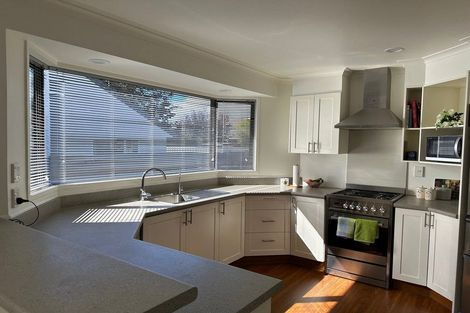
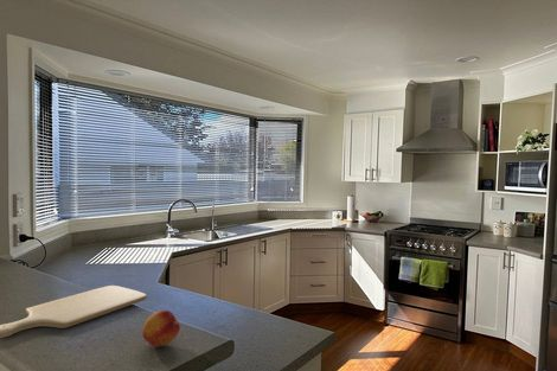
+ fruit [141,309,181,347]
+ chopping board [0,284,148,339]
